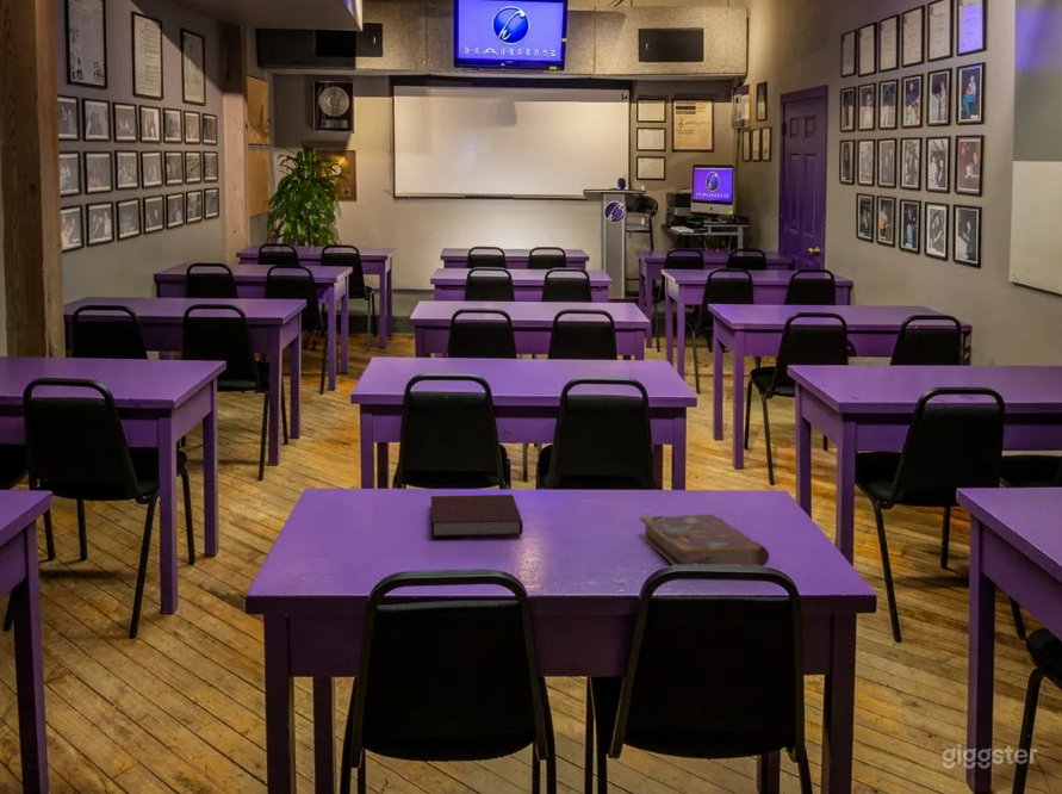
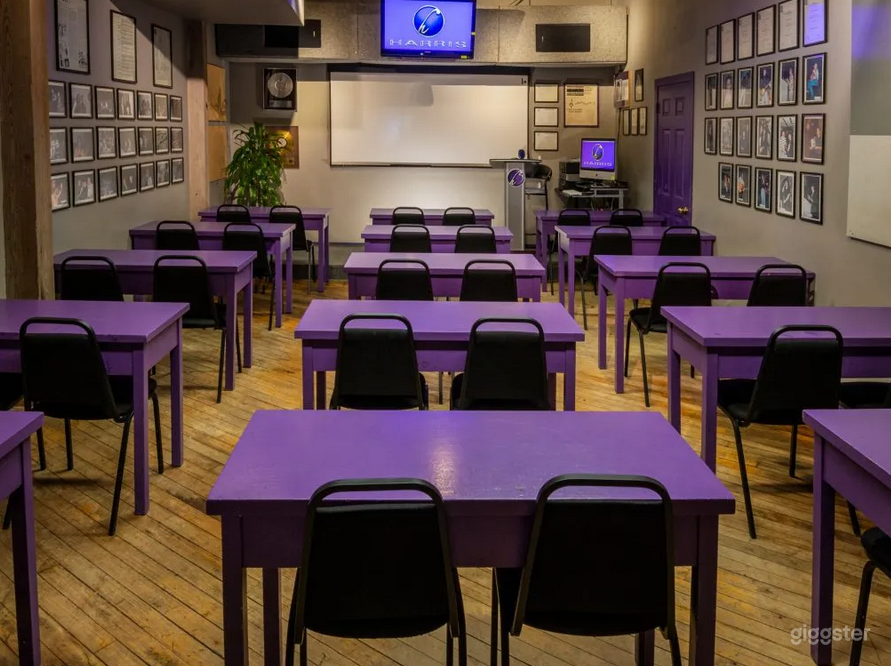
- notebook [430,494,524,538]
- book [638,513,770,567]
